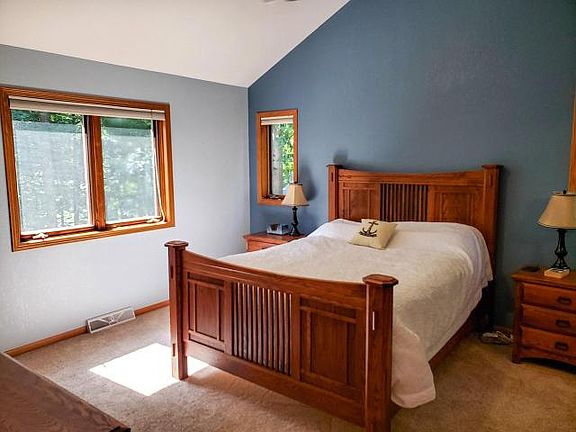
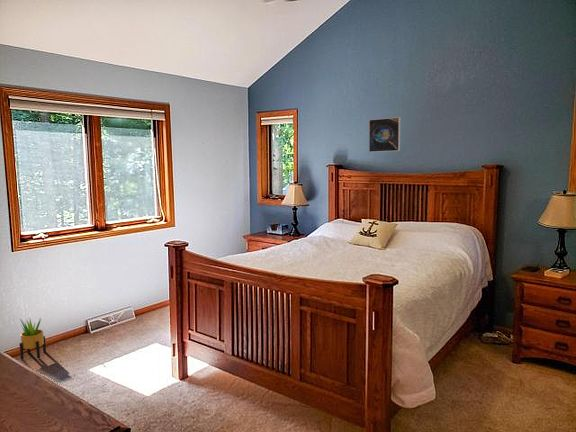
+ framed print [368,116,401,153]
+ potted plant [19,318,47,361]
